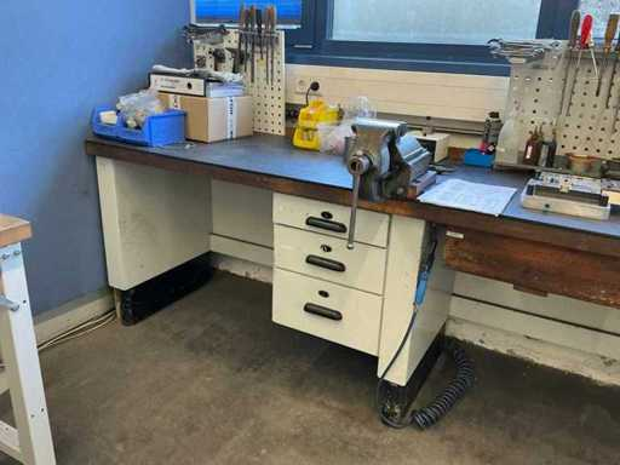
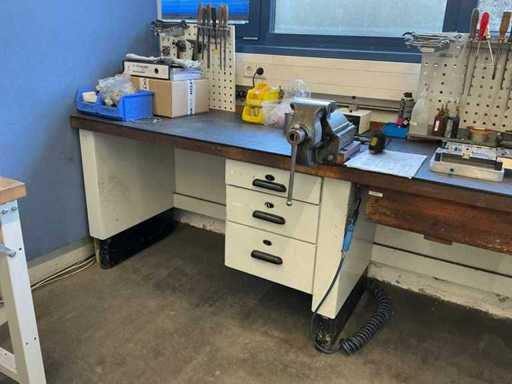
+ tape measure [367,131,393,154]
